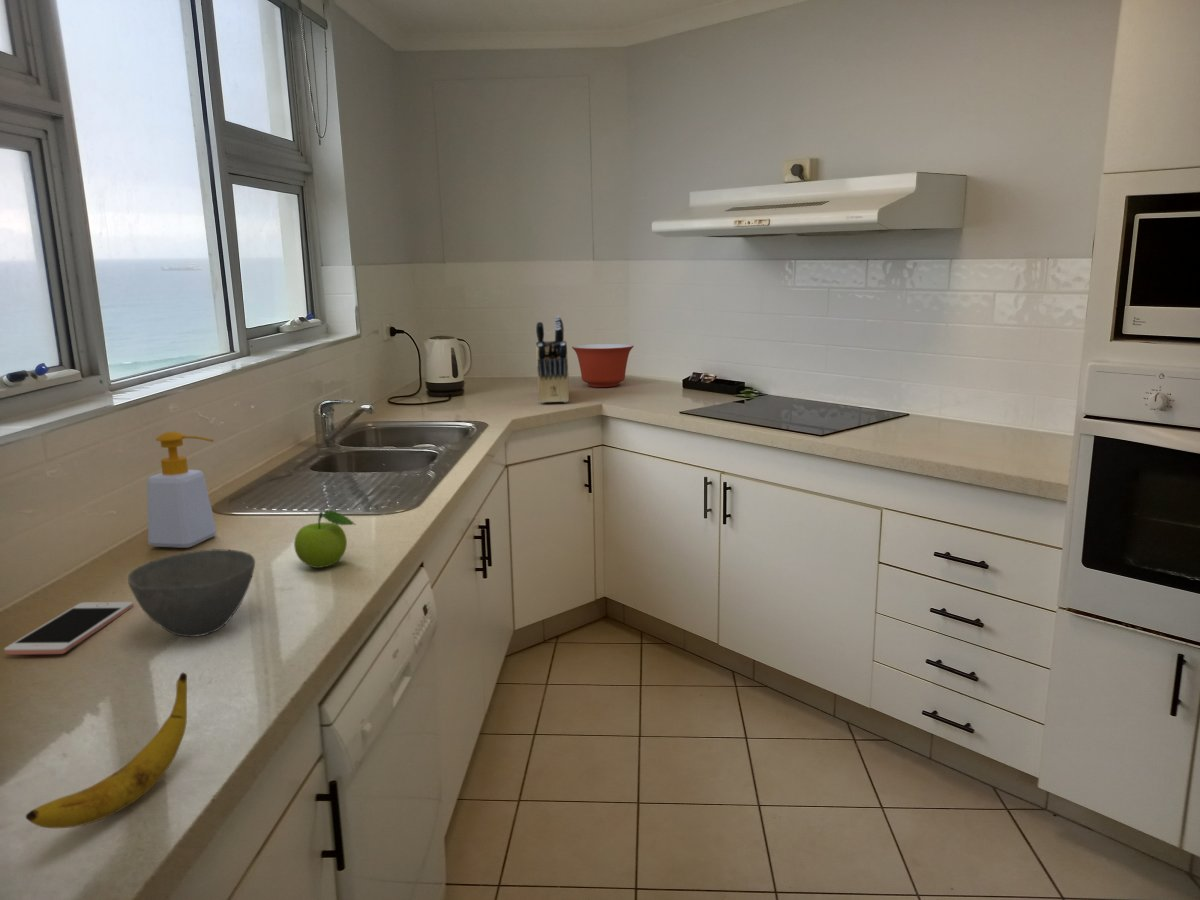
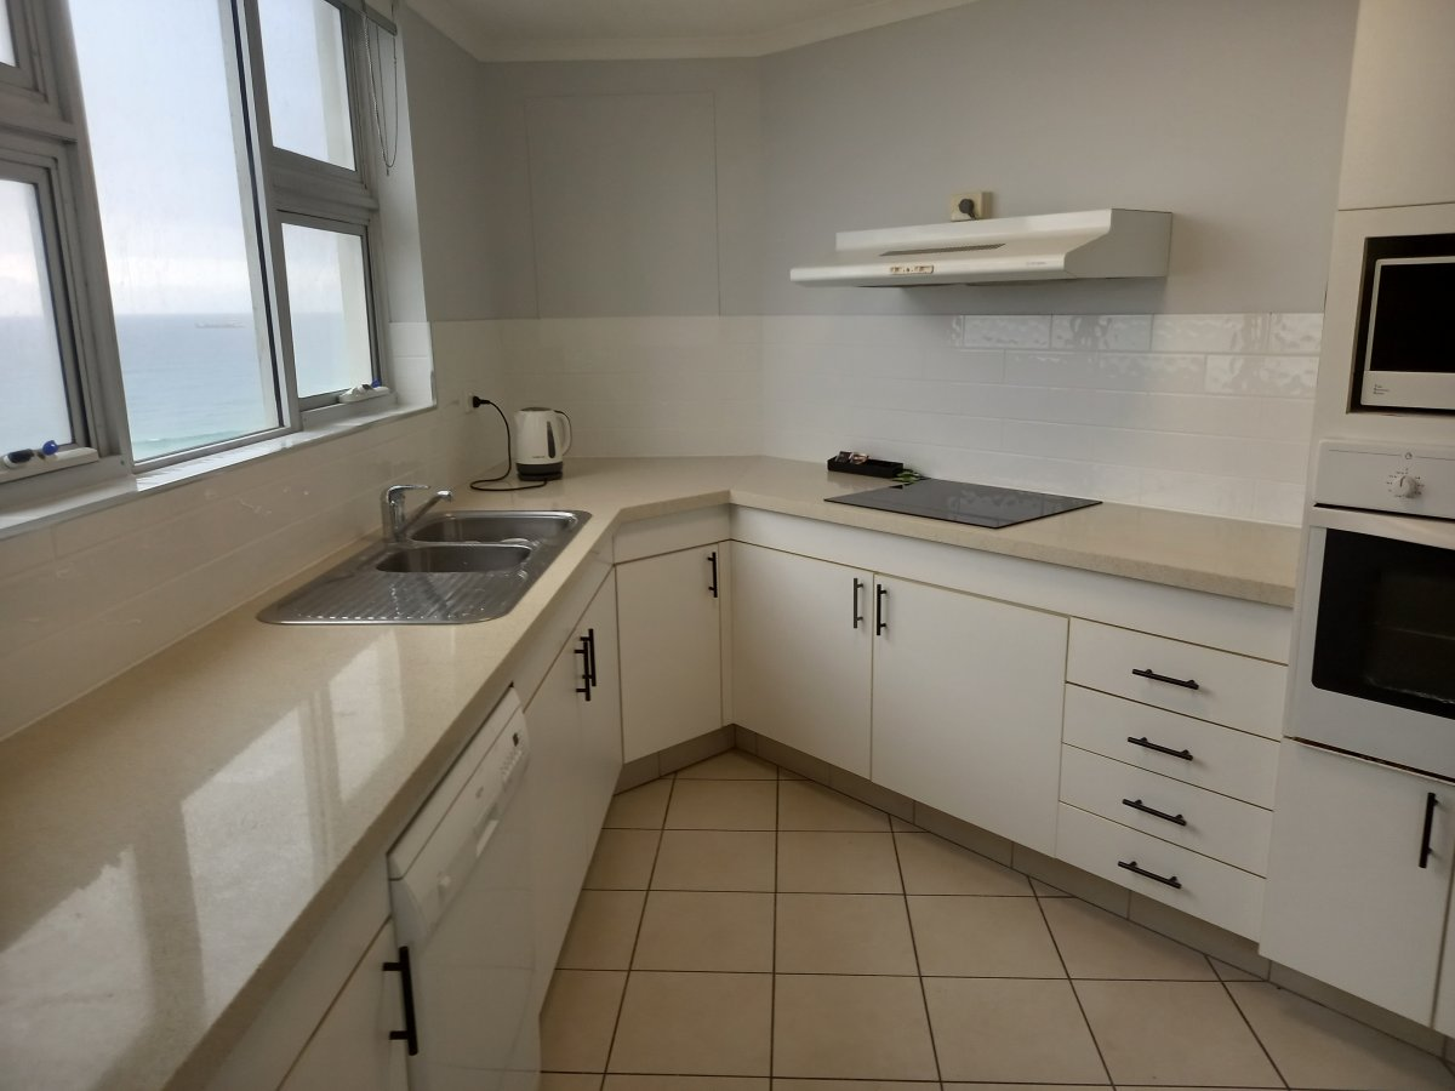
- knife block [535,315,570,404]
- banana [25,671,188,829]
- soap bottle [146,430,217,549]
- cell phone [3,601,134,656]
- fruit [293,509,357,569]
- mixing bowl [571,343,635,388]
- bowl [127,548,256,638]
